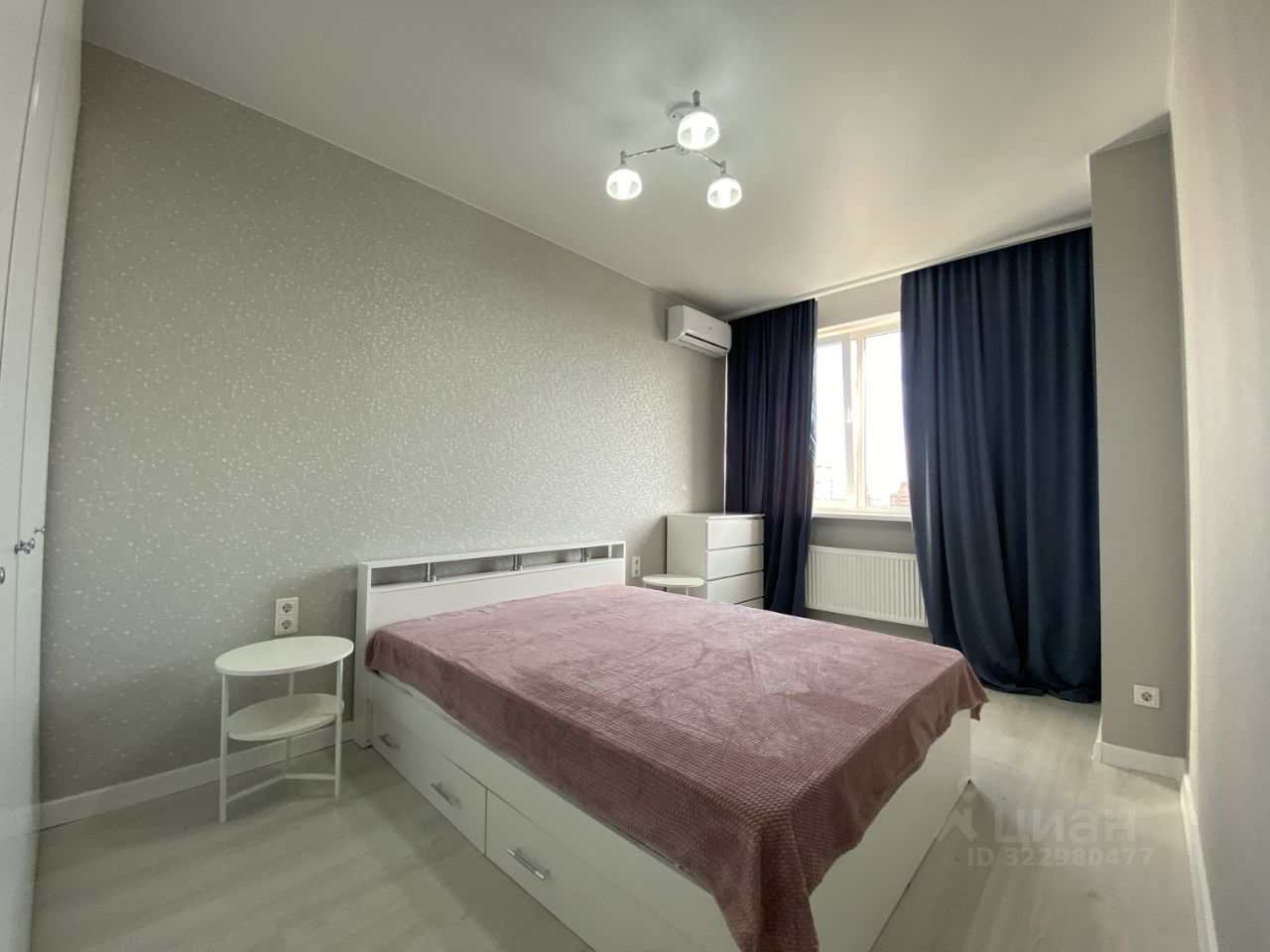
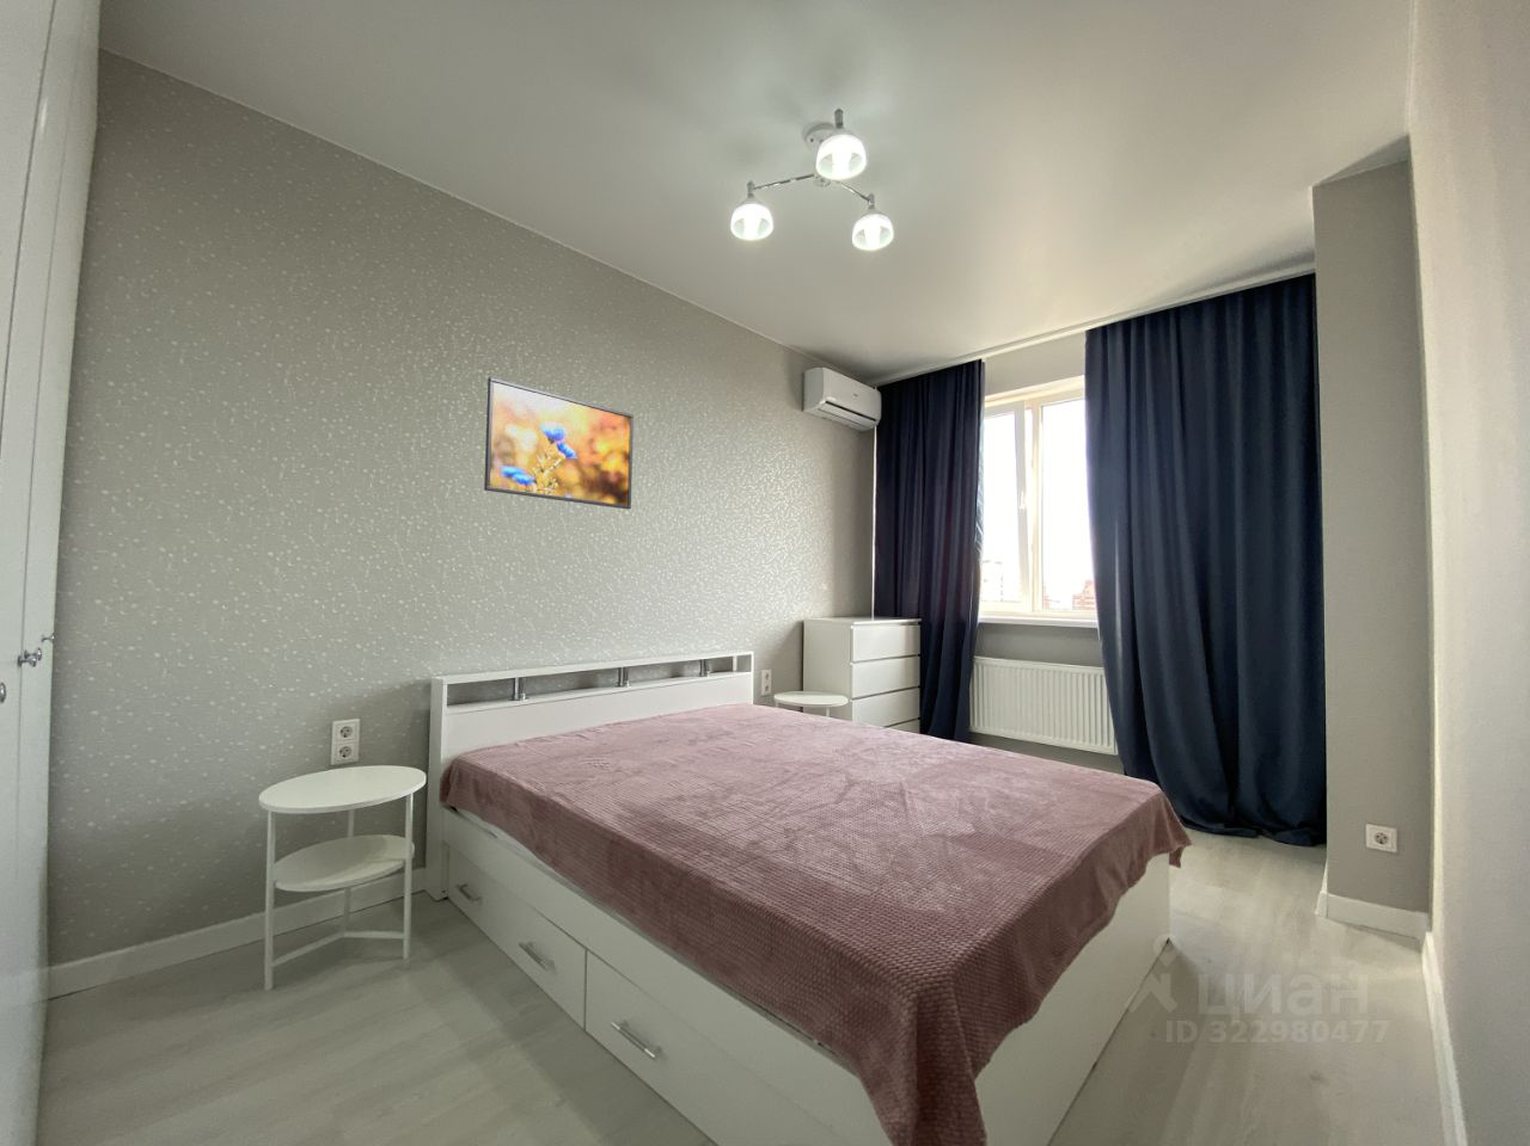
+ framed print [483,376,635,510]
